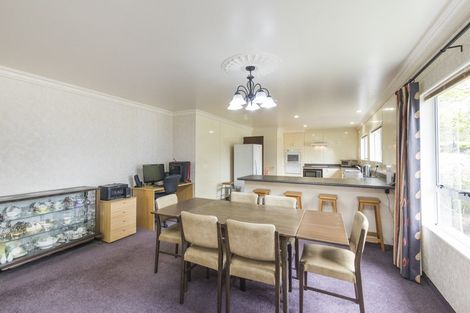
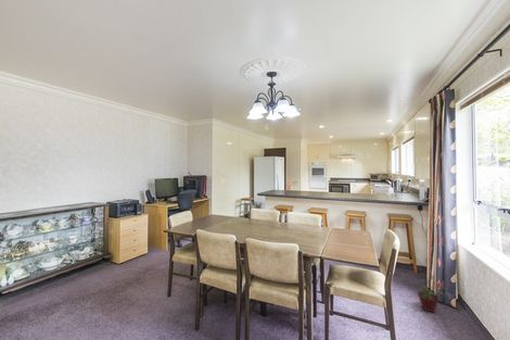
+ potted plant [413,275,448,313]
